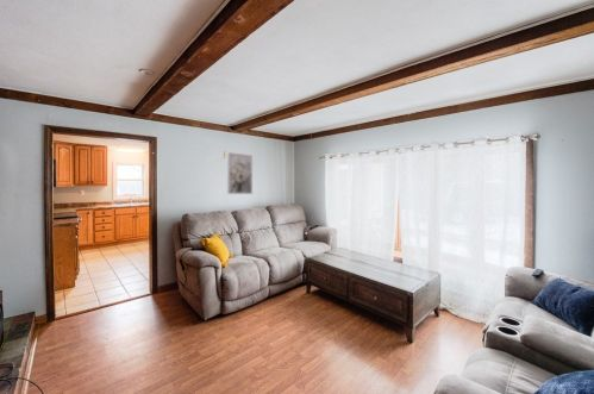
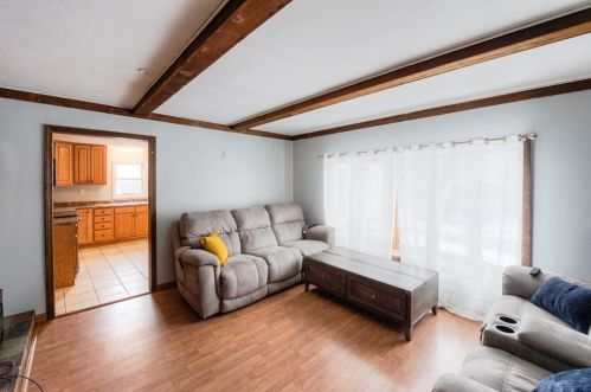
- wall art [226,151,254,195]
